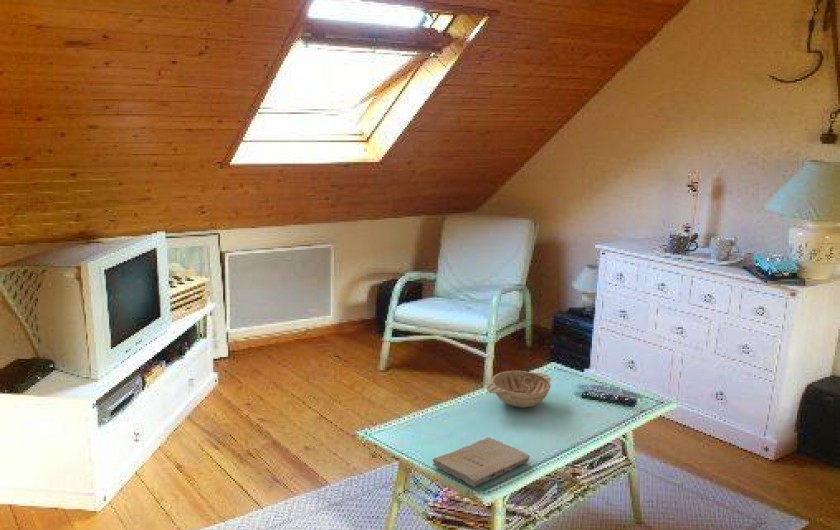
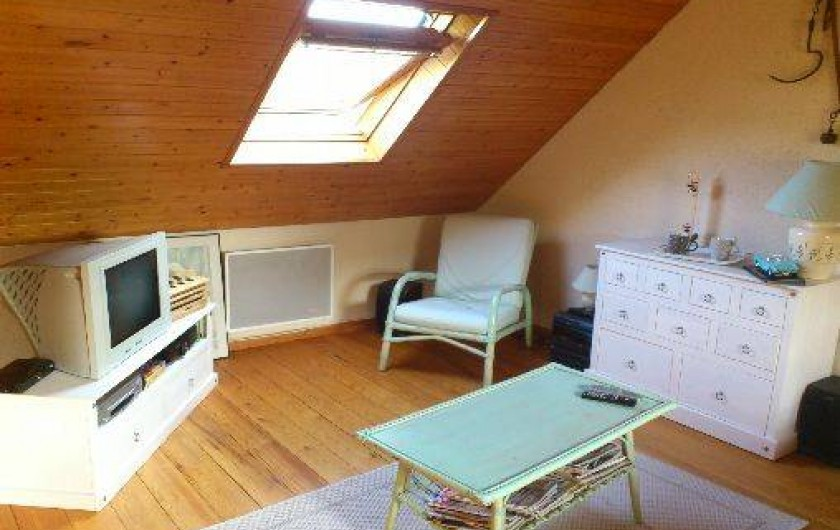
- decorative bowl [486,370,552,408]
- book [432,437,531,487]
